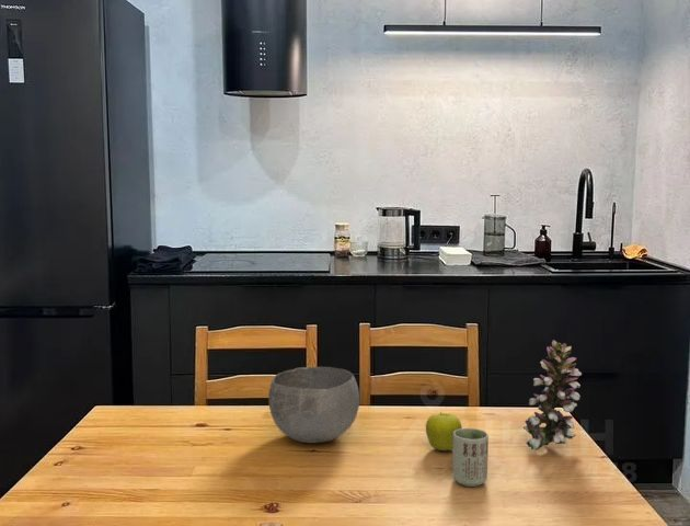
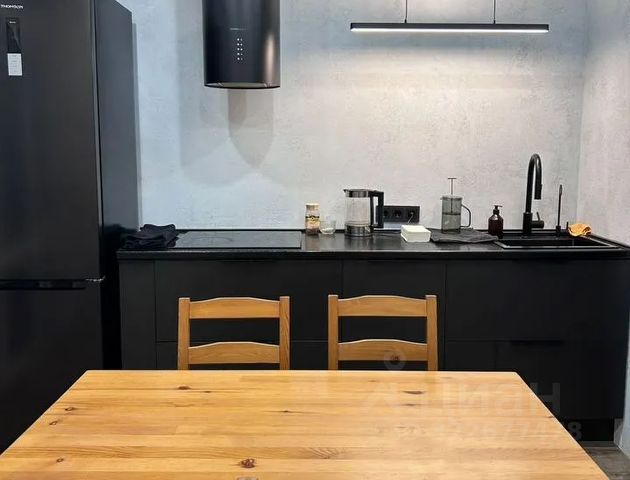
- fruit [425,411,463,451]
- flower [522,339,583,451]
- bowl [267,366,360,444]
- cup [451,427,490,488]
